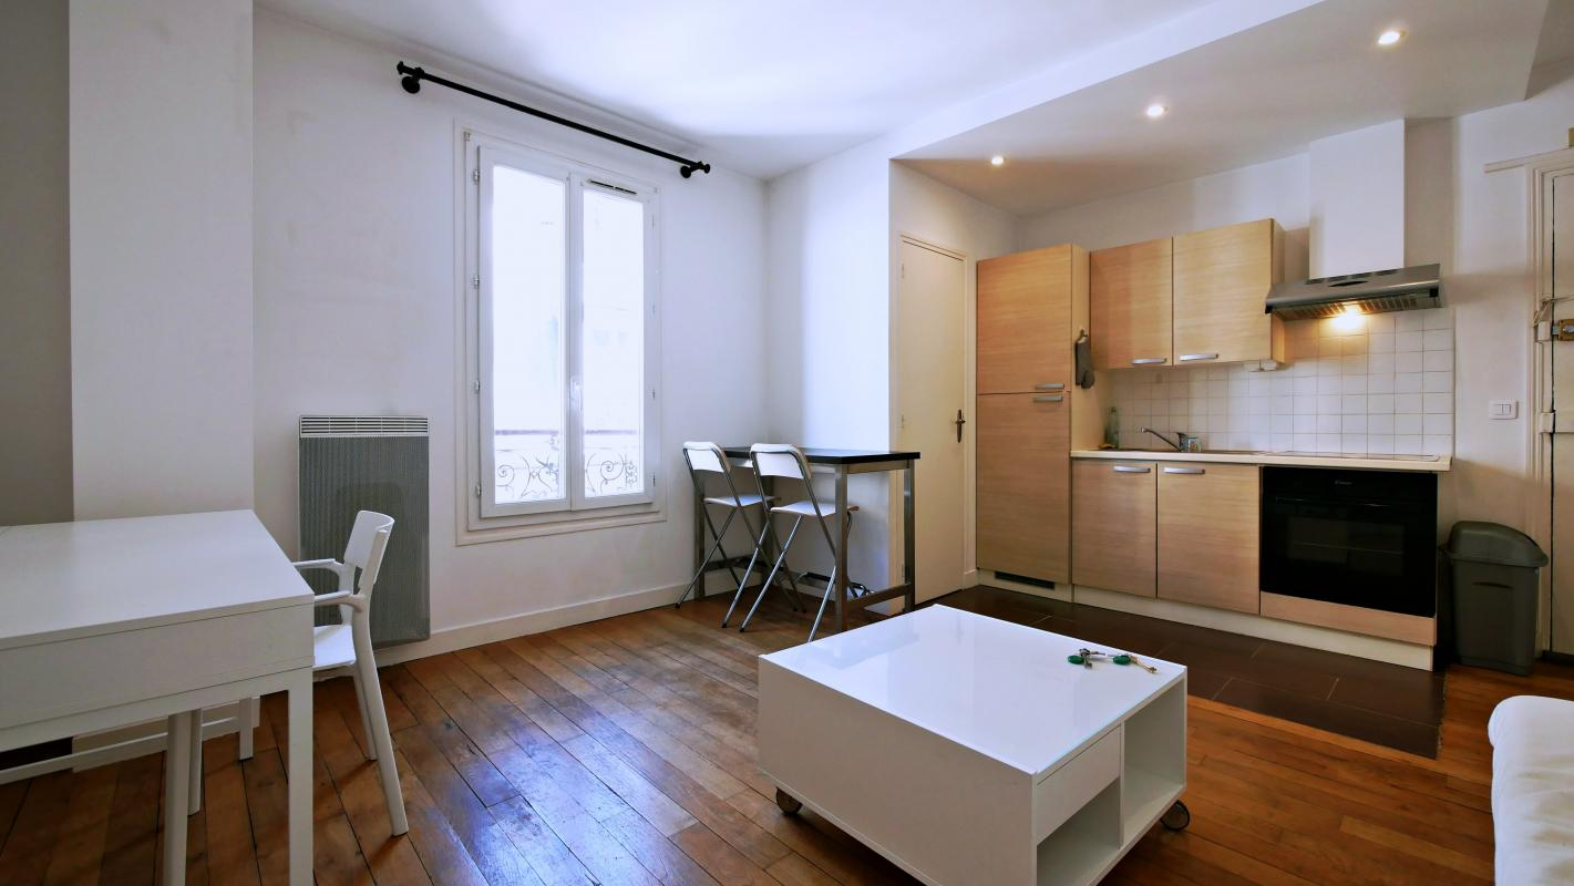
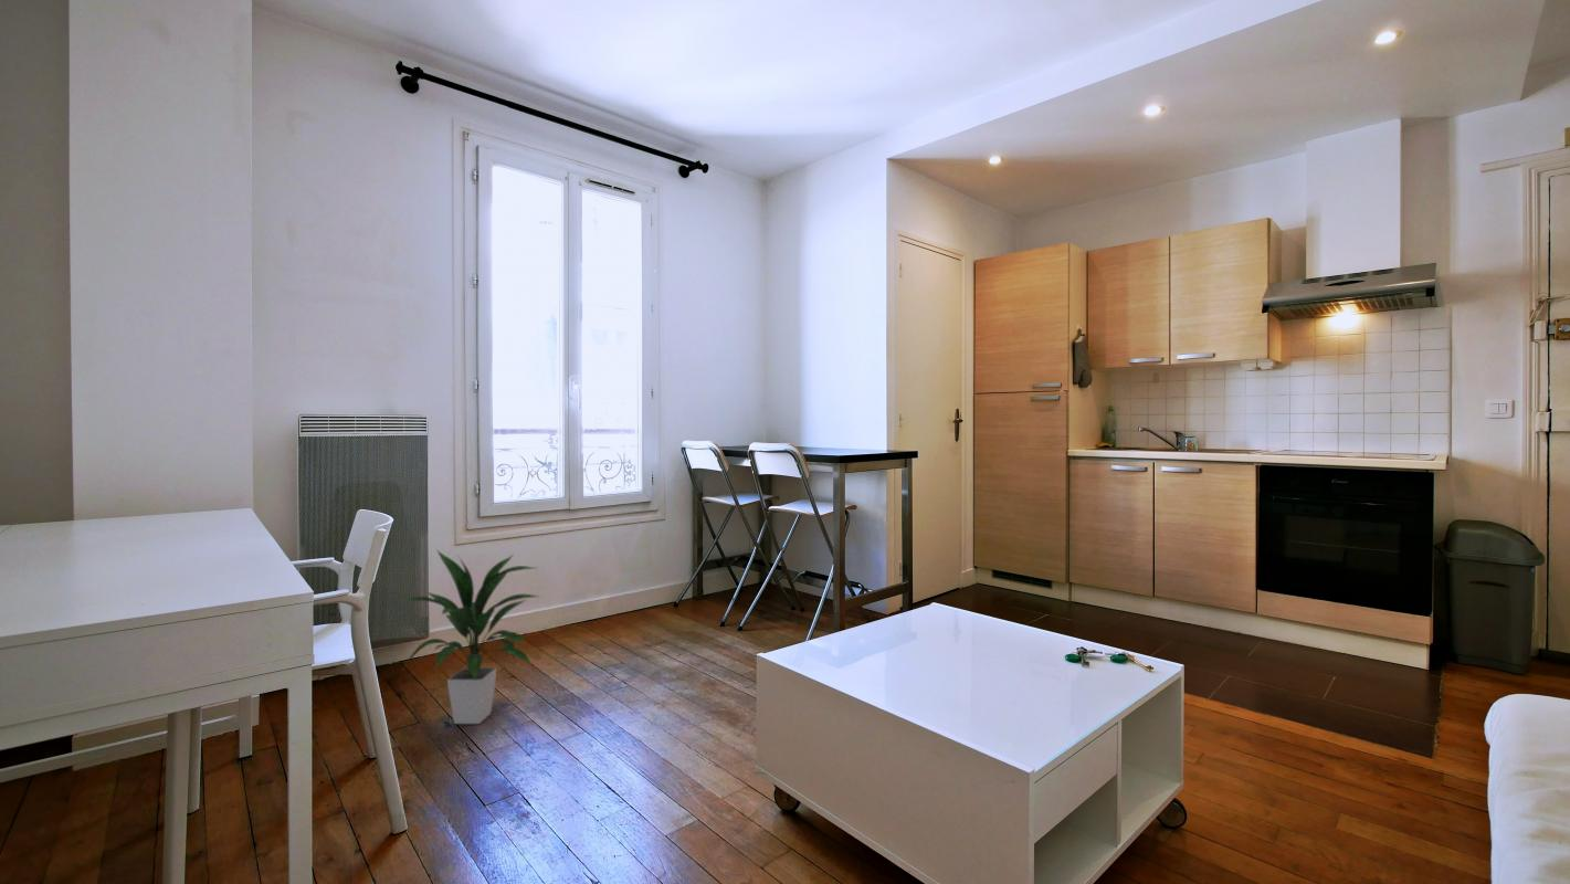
+ indoor plant [399,548,544,725]
